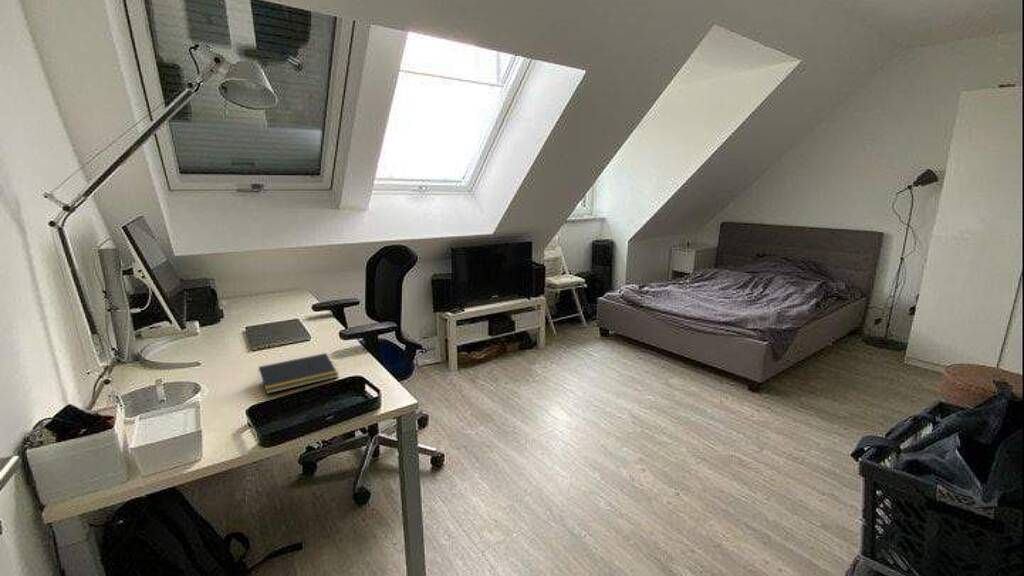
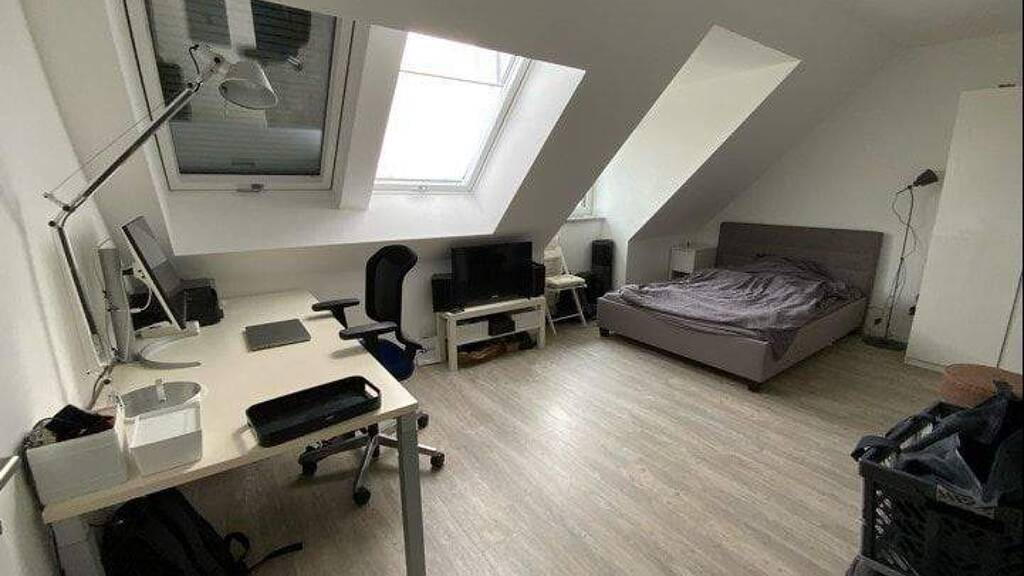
- notepad [257,352,339,395]
